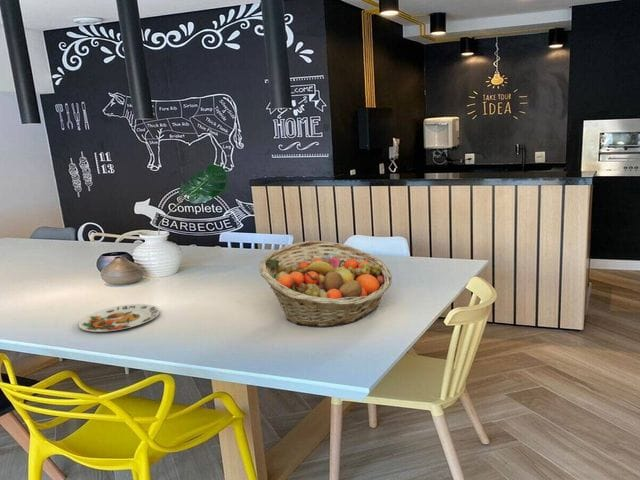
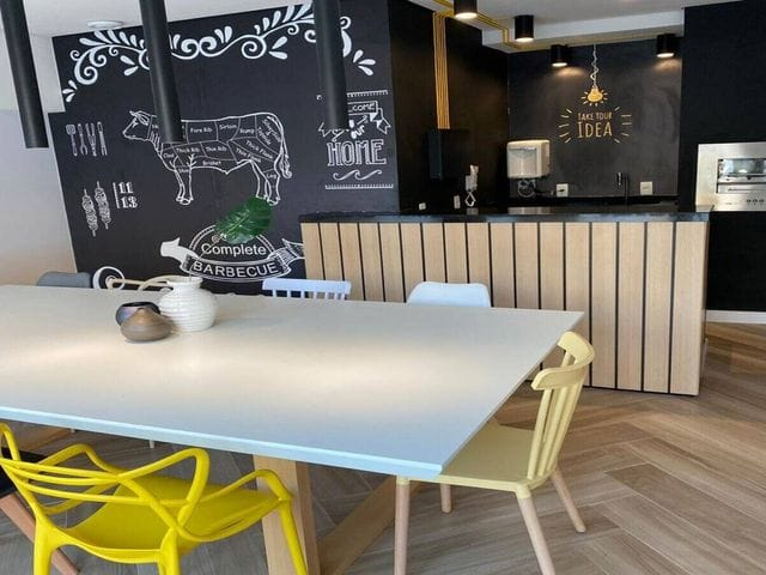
- fruit basket [258,240,393,328]
- plate [78,303,161,333]
